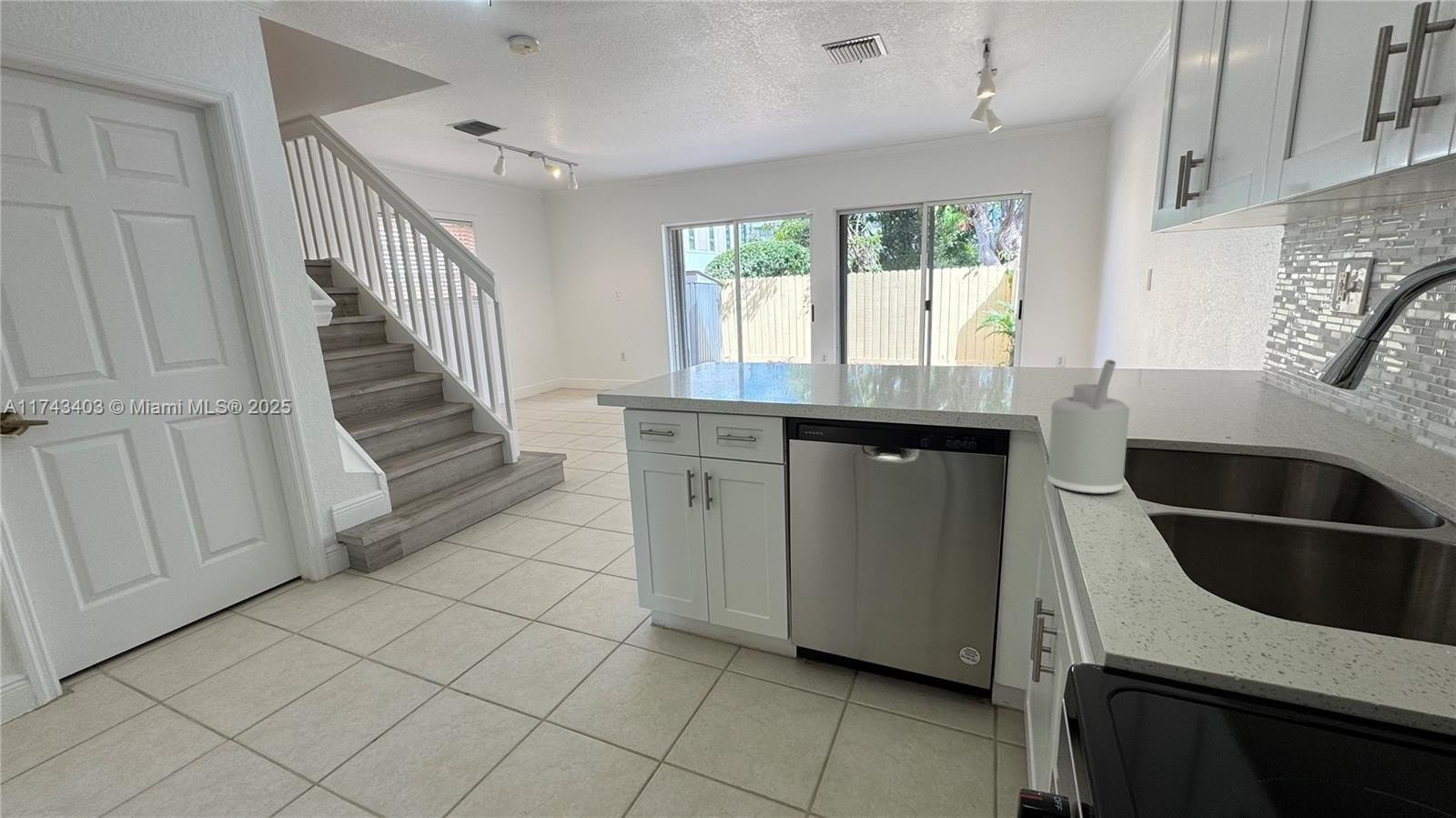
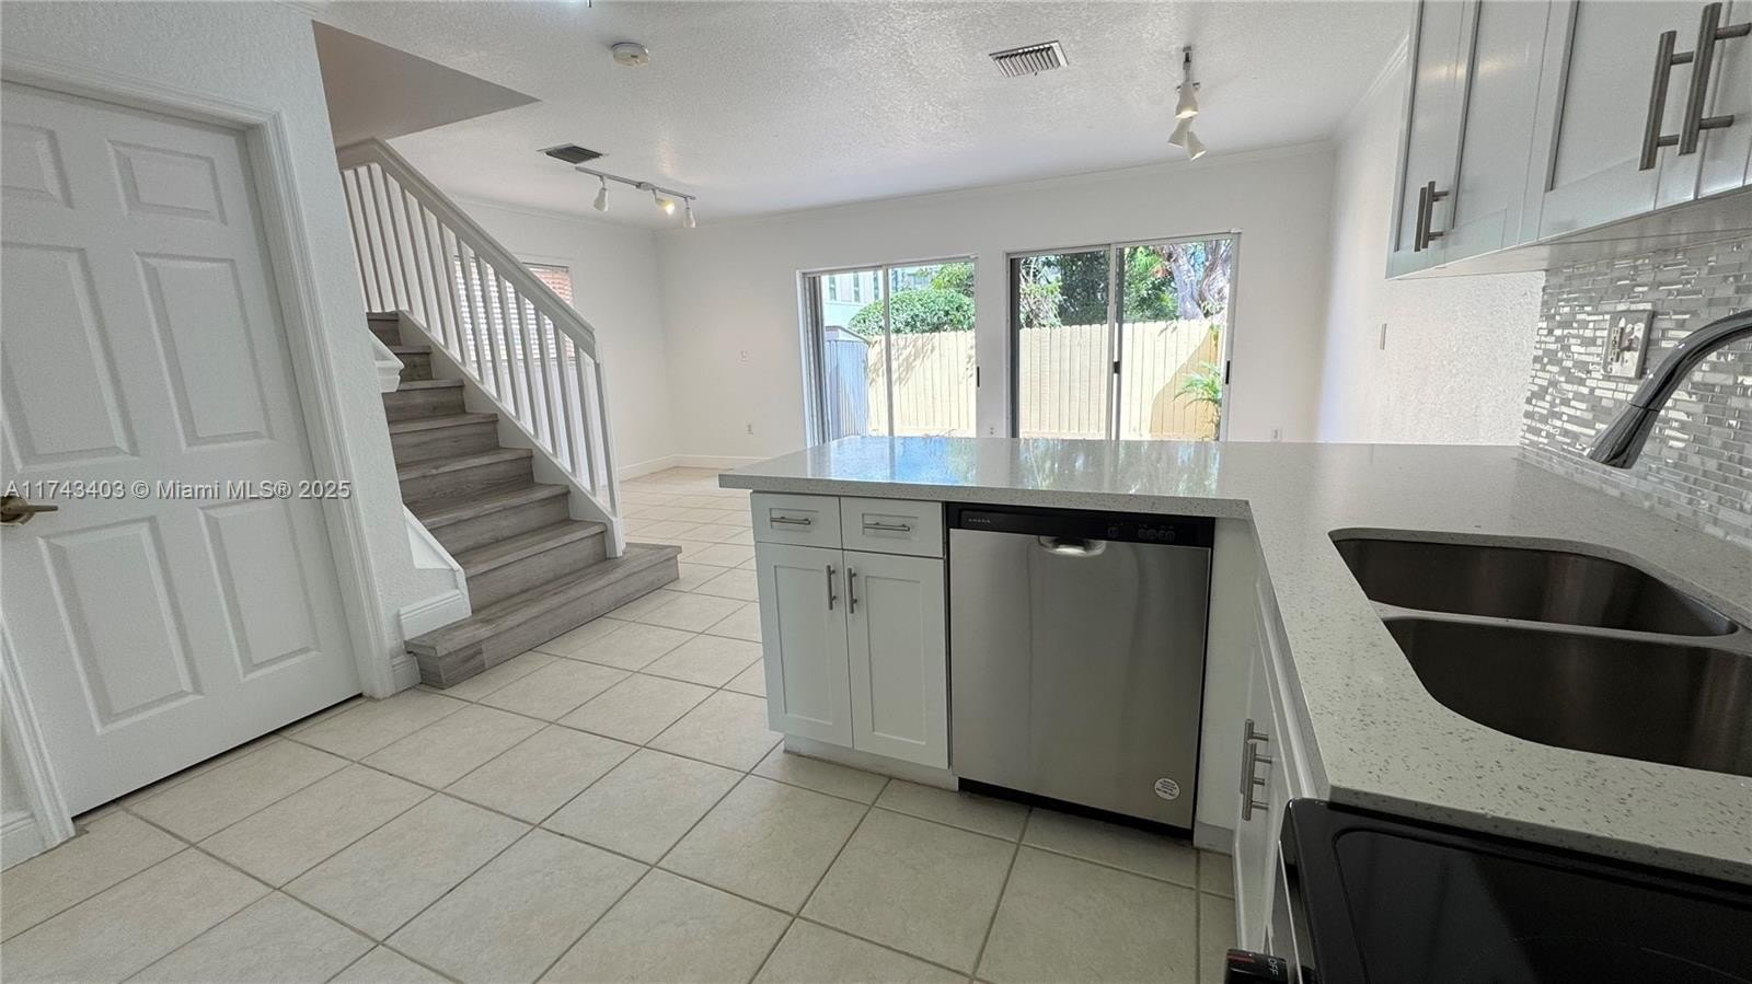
- soap dispenser [1046,359,1130,495]
